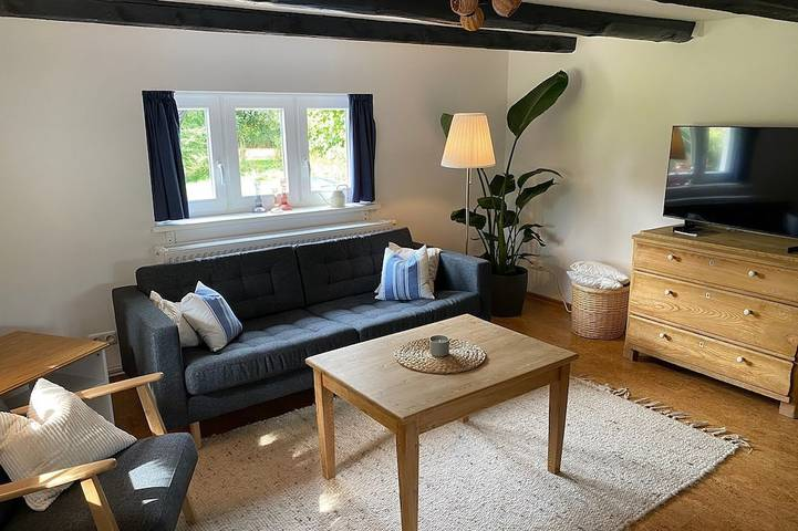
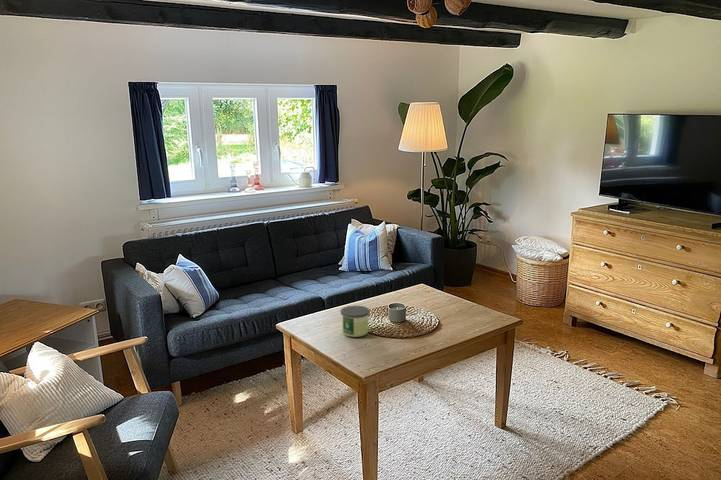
+ candle [340,305,371,338]
